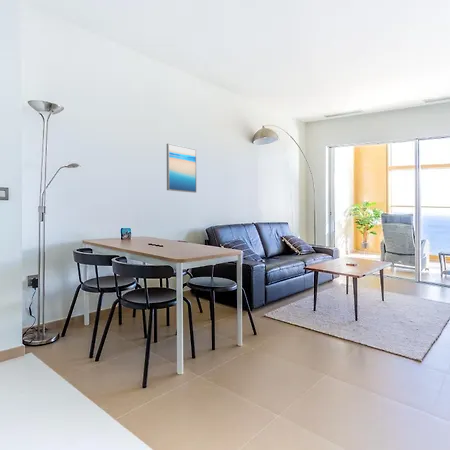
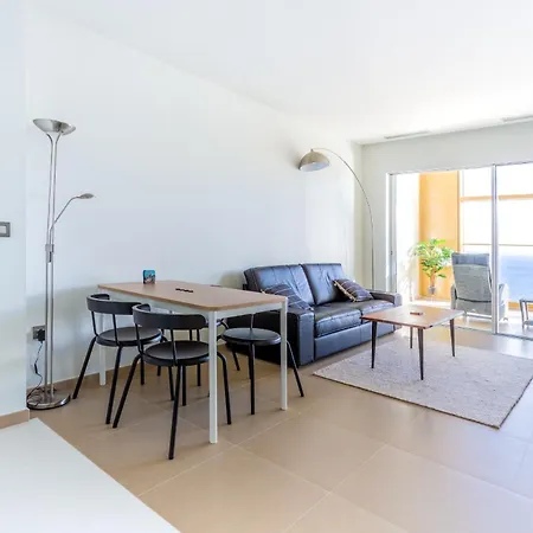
- wall art [166,142,197,194]
